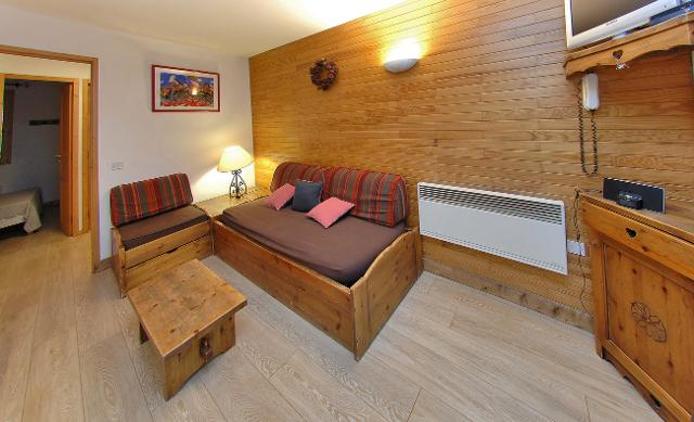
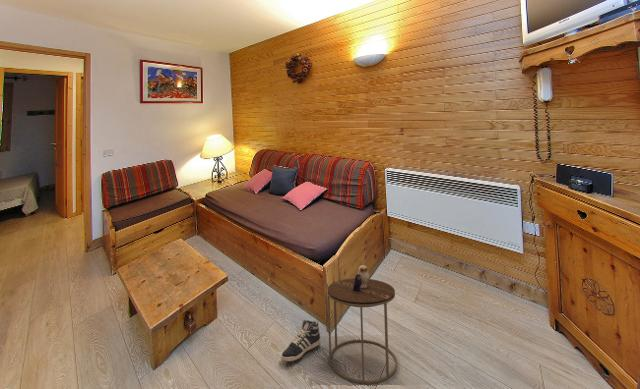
+ sneaker [280,318,322,363]
+ side table [326,264,398,385]
